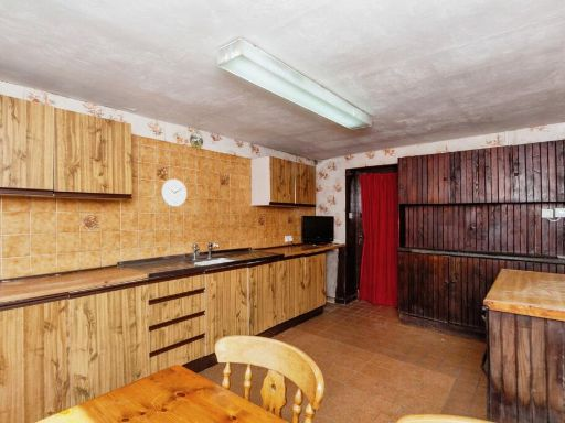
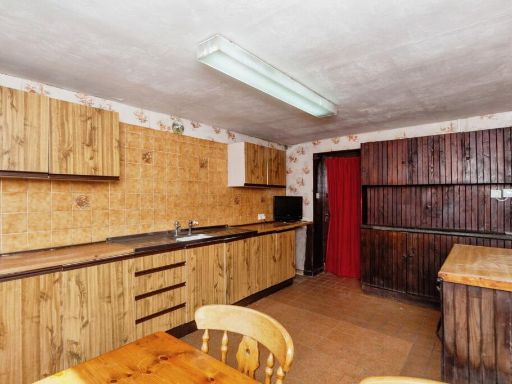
- wall clock [160,178,188,208]
